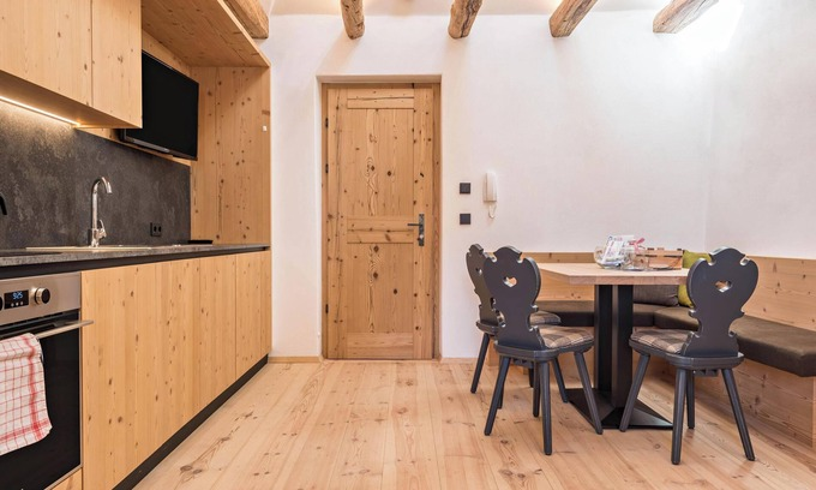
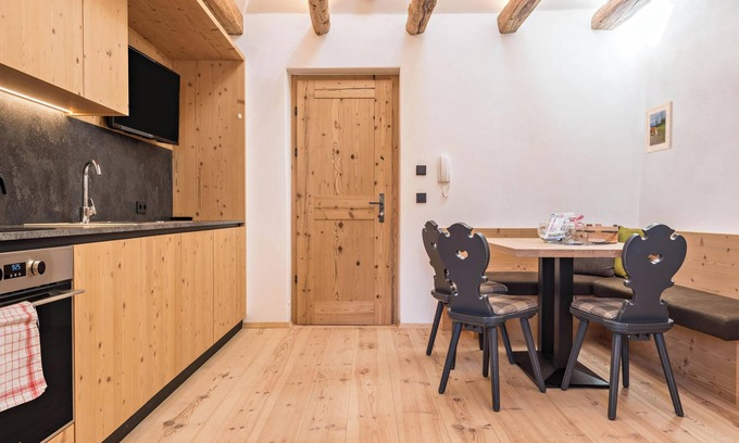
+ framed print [643,100,674,155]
